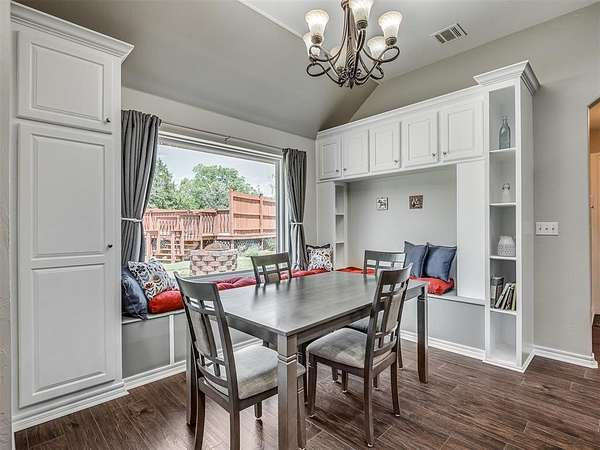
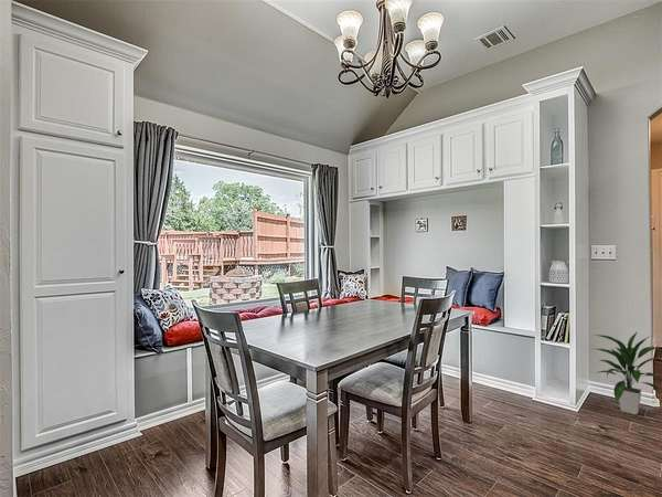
+ indoor plant [590,330,662,415]
